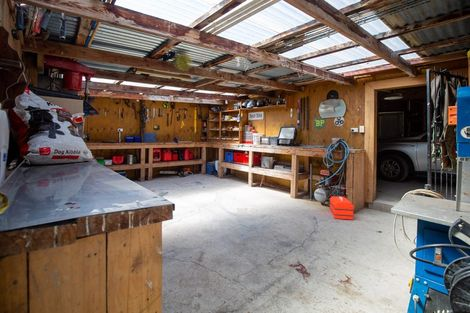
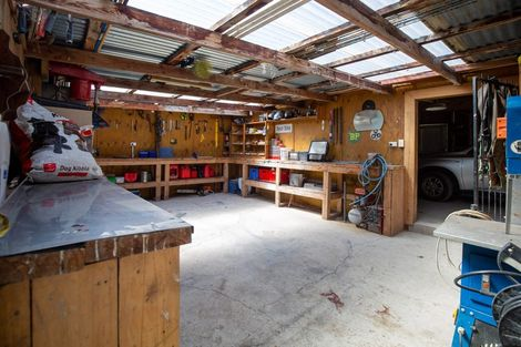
- toolbox [329,195,355,220]
